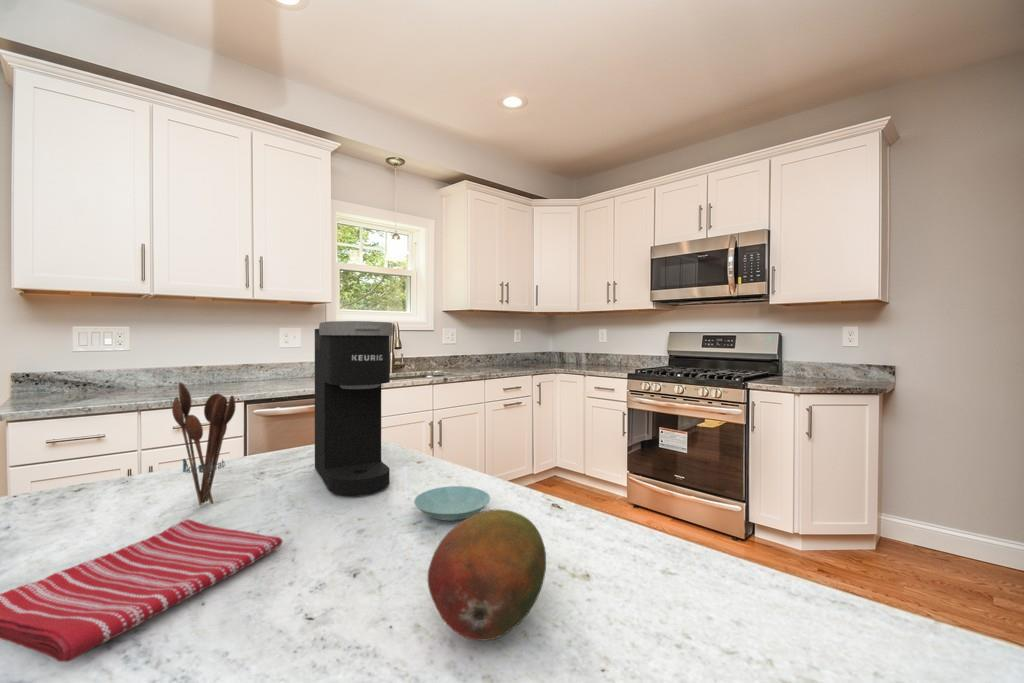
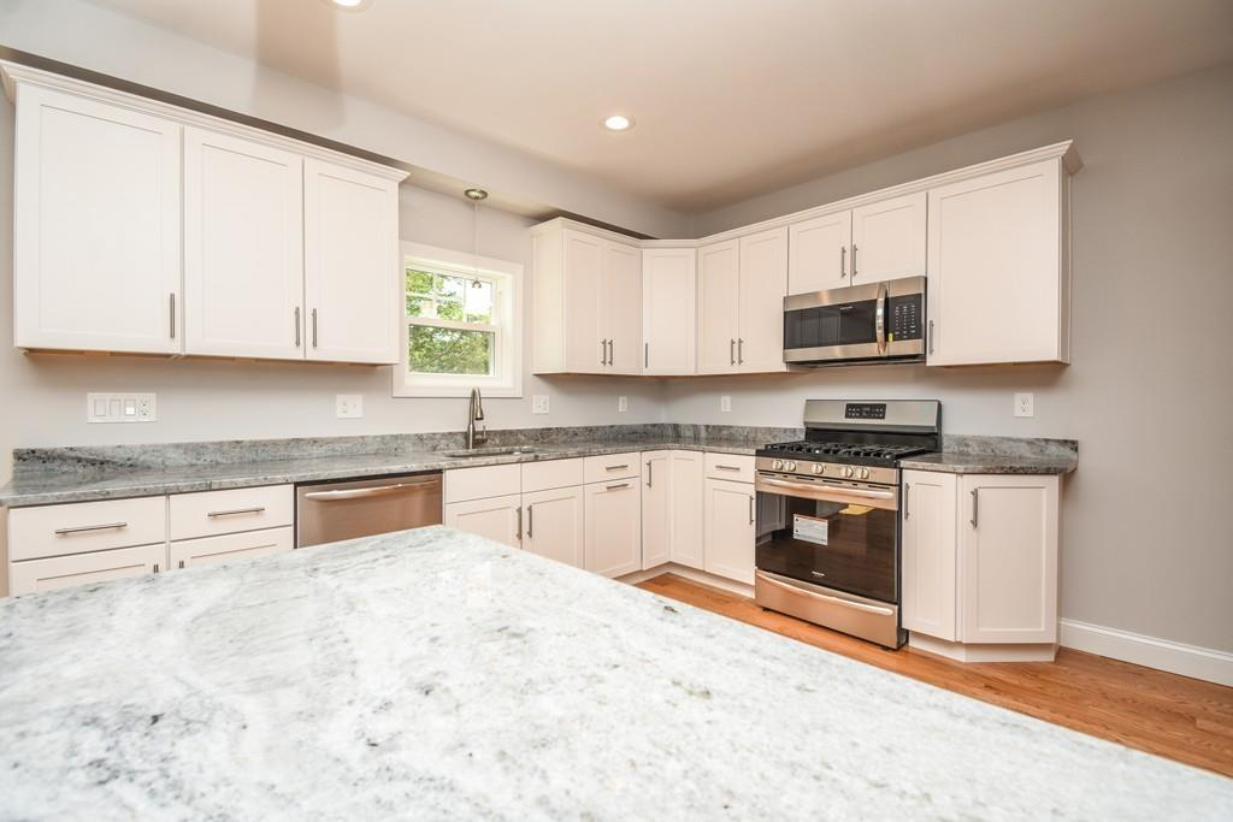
- coffee maker [314,320,393,497]
- utensil holder [171,382,237,507]
- saucer [413,485,491,522]
- fruit [427,508,547,642]
- dish towel [0,518,283,663]
